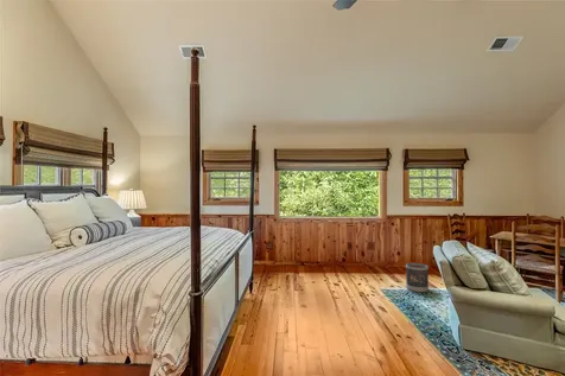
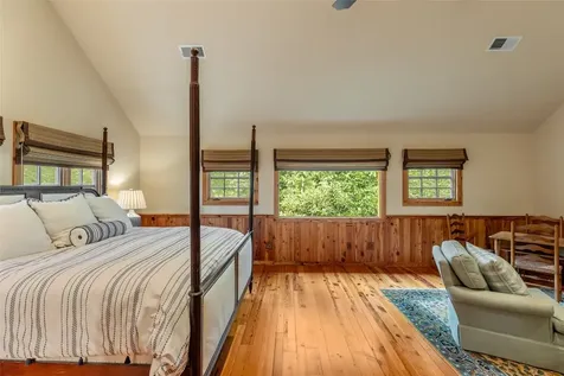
- wastebasket [405,262,430,293]
